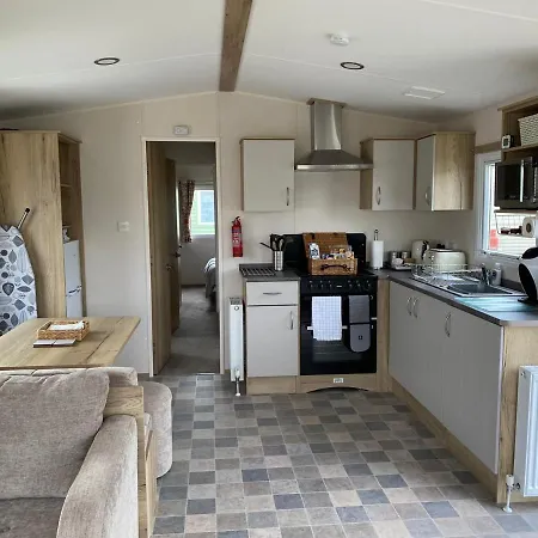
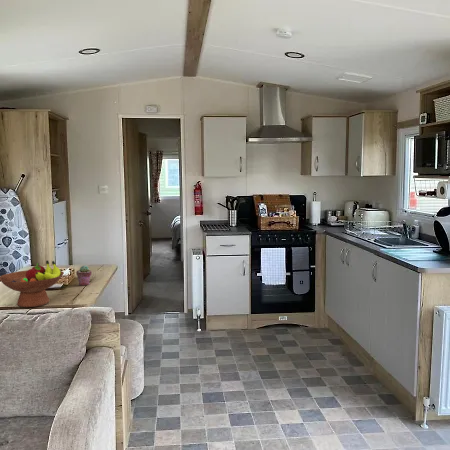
+ potted succulent [75,264,92,286]
+ fruit bowl [0,259,65,308]
